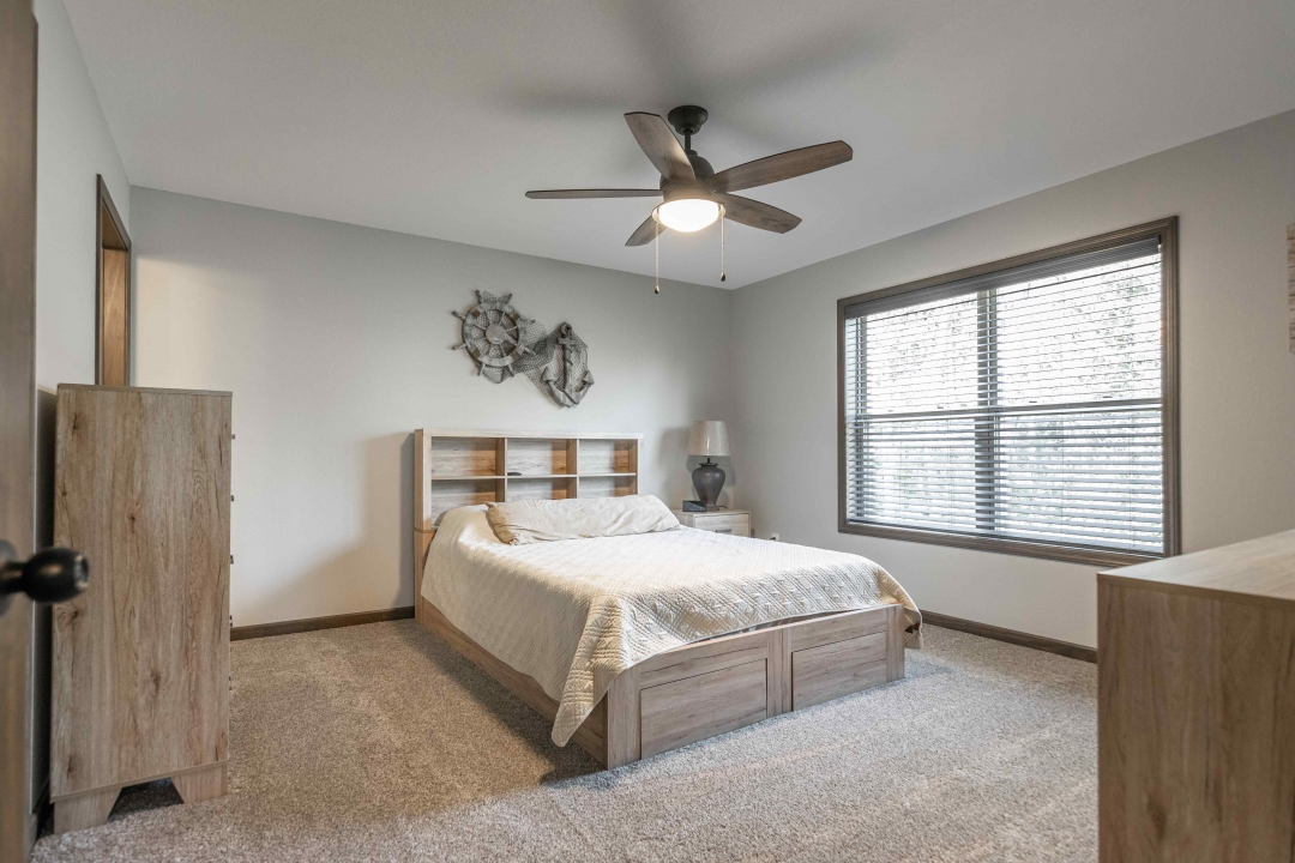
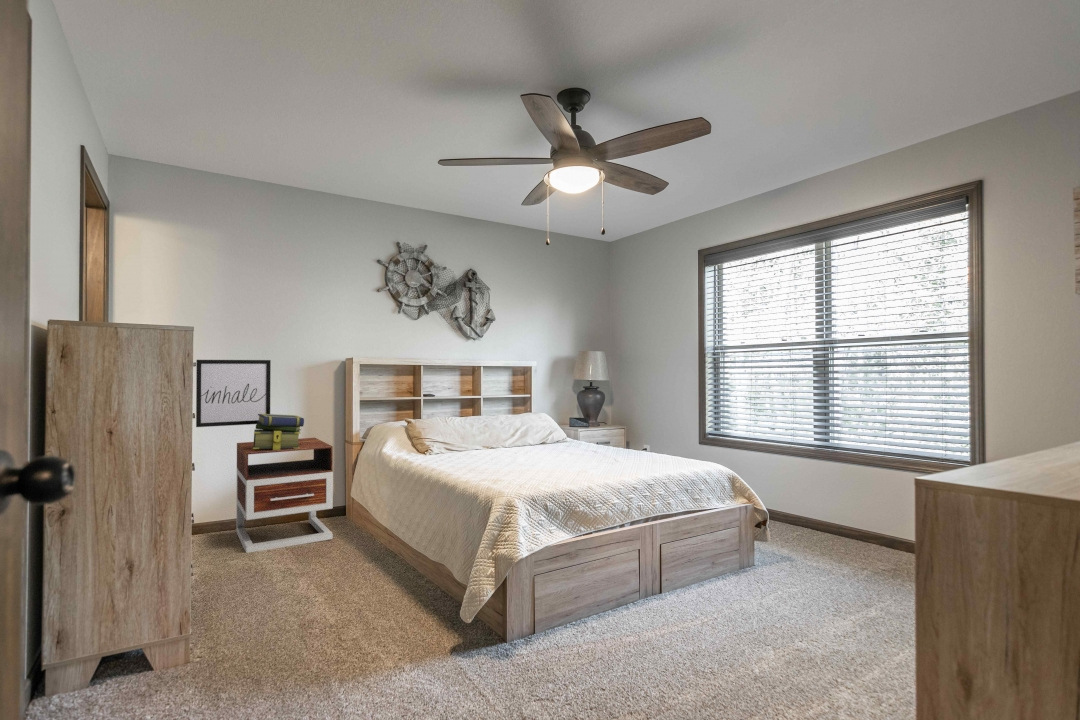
+ nightstand [235,437,334,554]
+ wall art [195,359,272,428]
+ stack of books [253,413,305,450]
